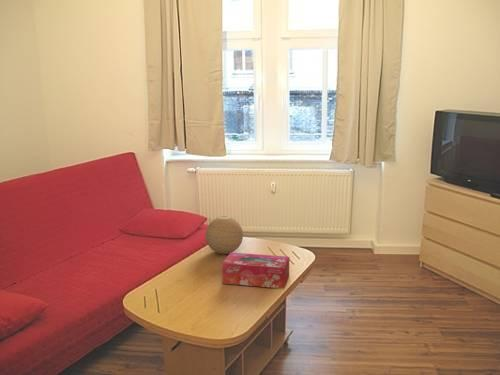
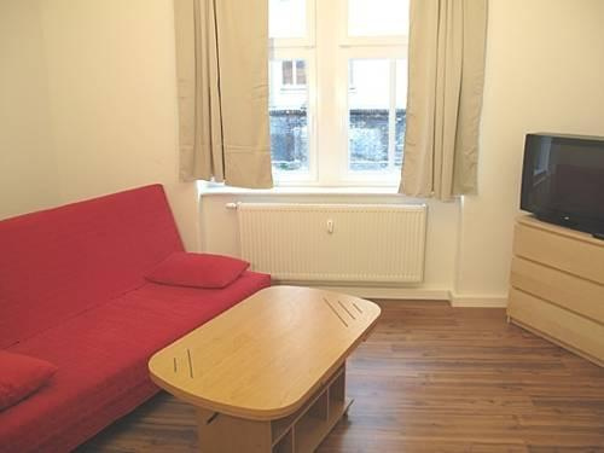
- decorative orb [205,215,244,255]
- tissue box [221,252,290,290]
